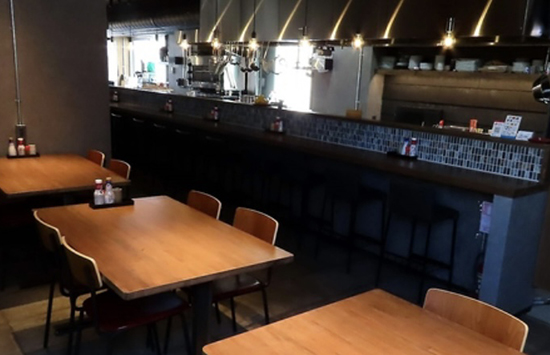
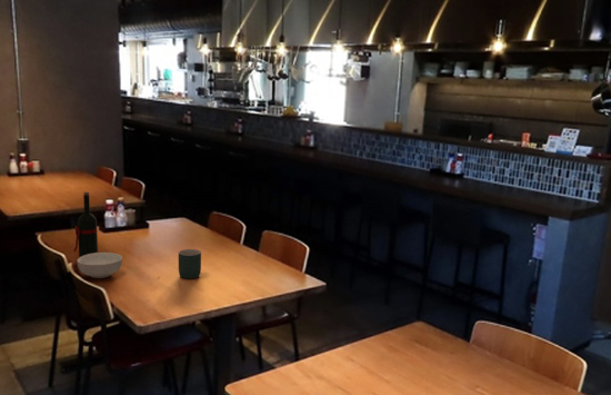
+ wine bottle [72,190,99,258]
+ mug [178,248,202,279]
+ cereal bowl [77,251,123,279]
